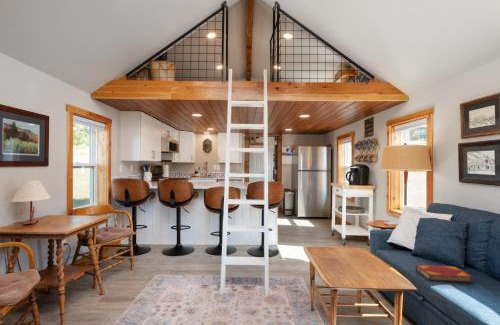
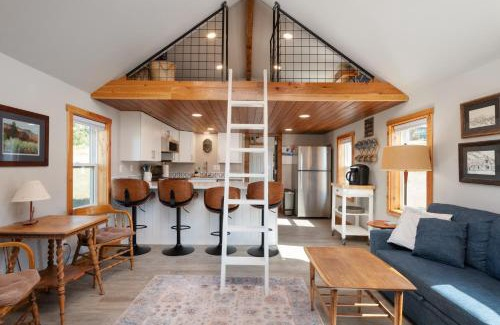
- hardback book [415,264,473,283]
